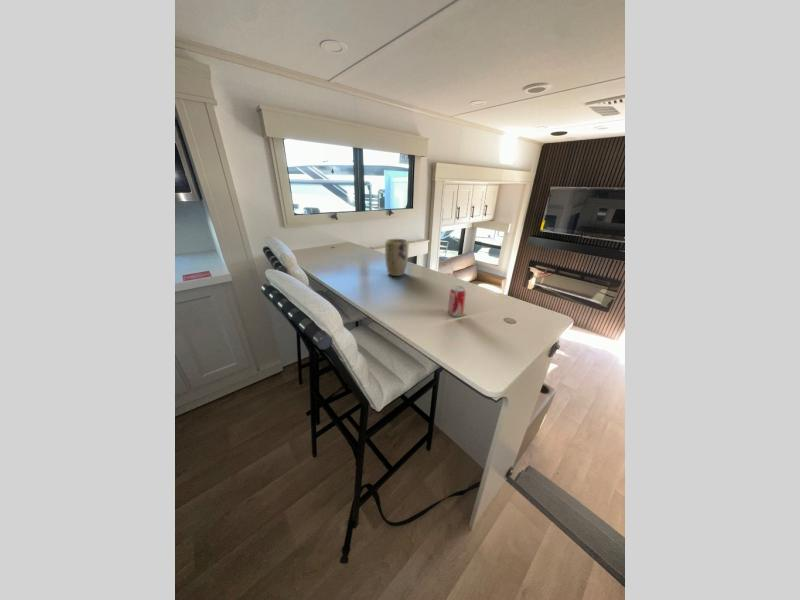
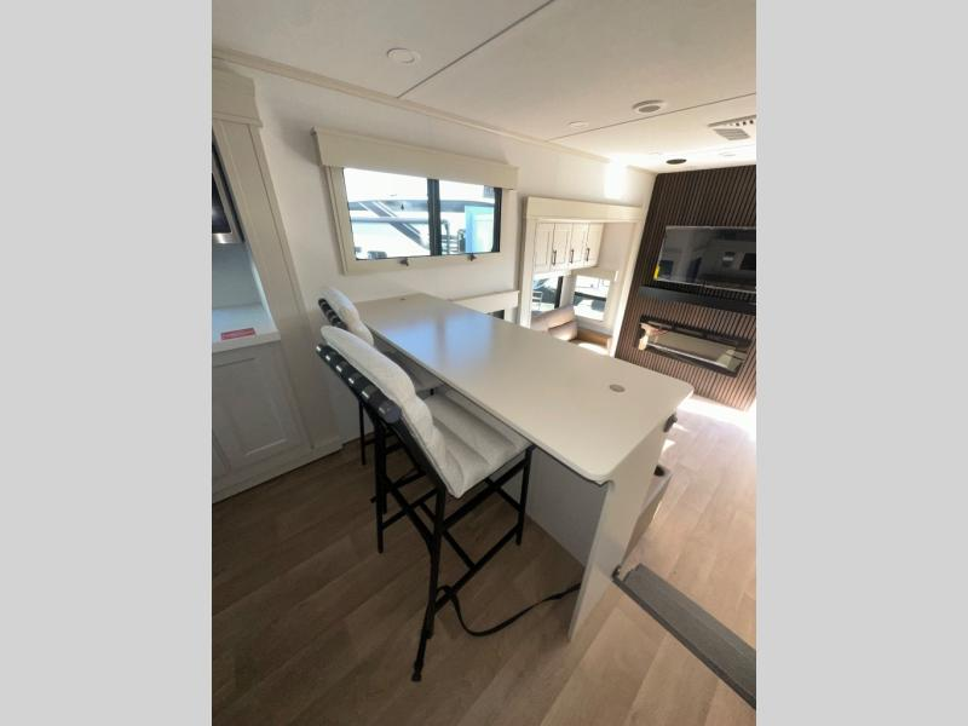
- plant pot [384,238,409,277]
- beverage can [447,285,467,317]
